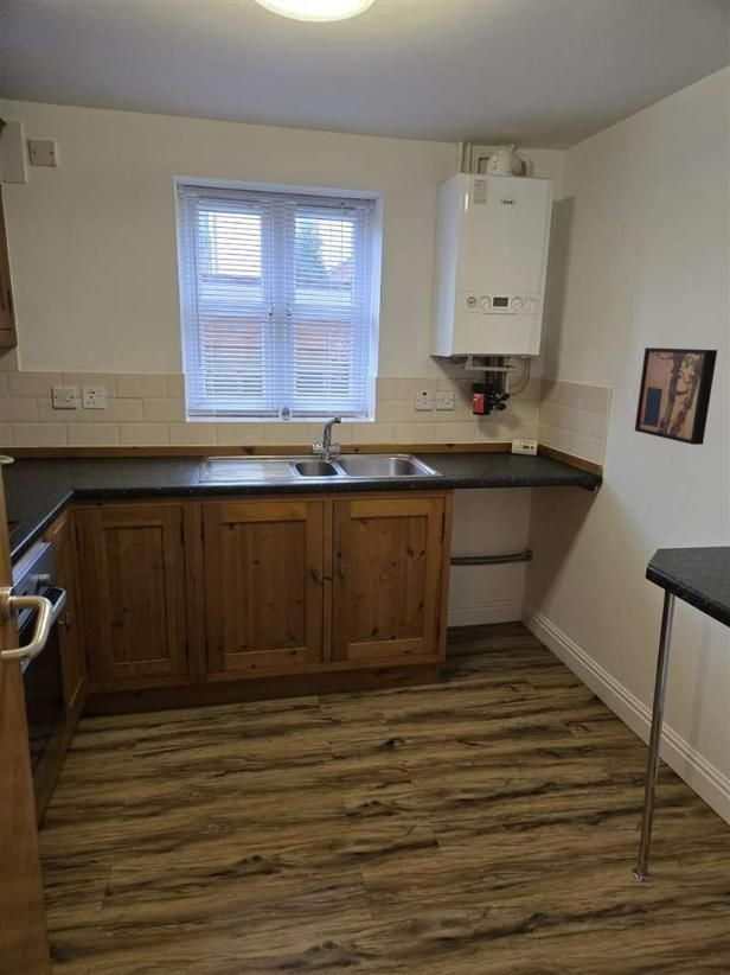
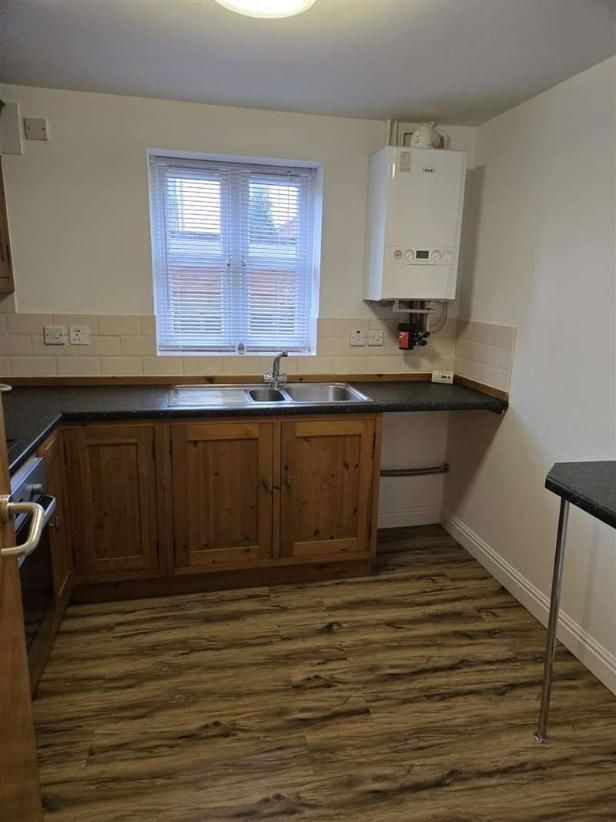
- wall art [634,346,718,446]
